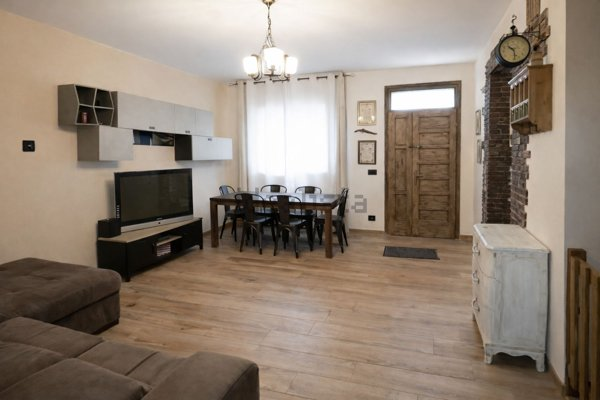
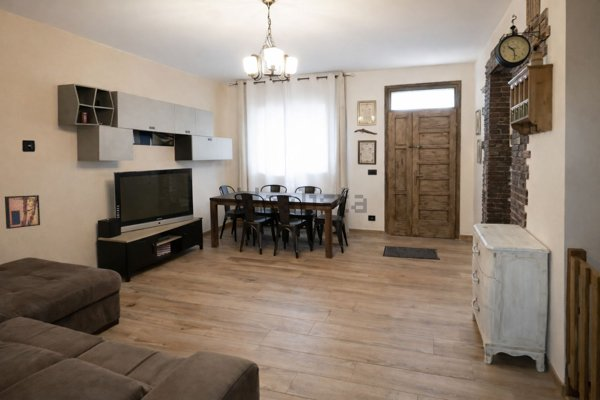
+ wall art [4,194,41,230]
